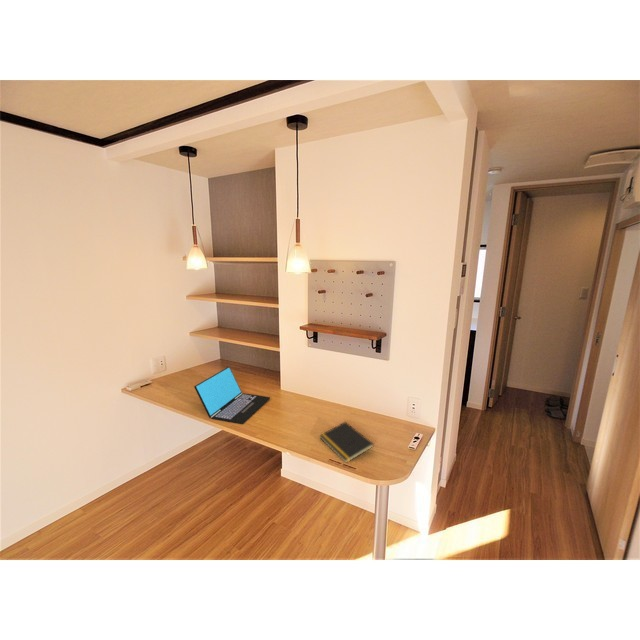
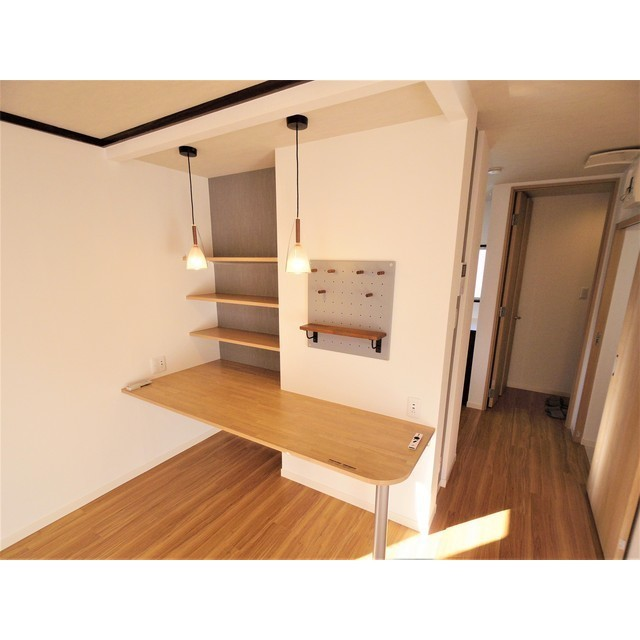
- notepad [318,421,375,464]
- laptop [193,366,271,425]
